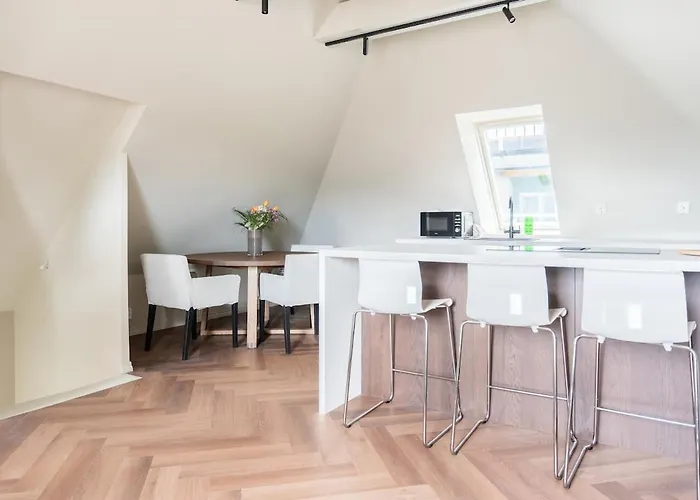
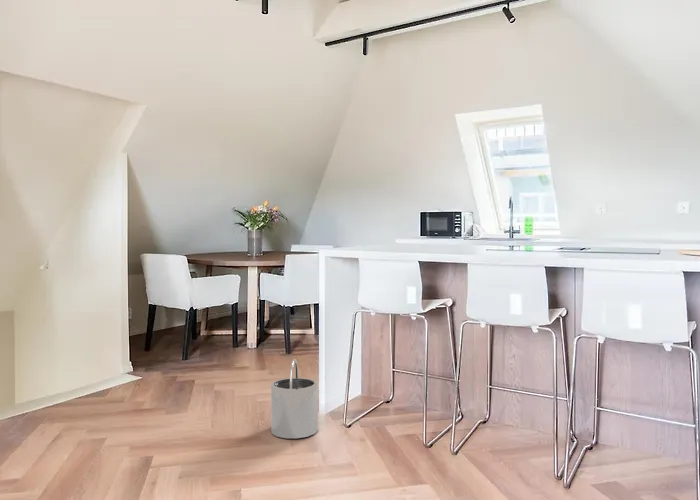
+ bucket [270,358,319,439]
